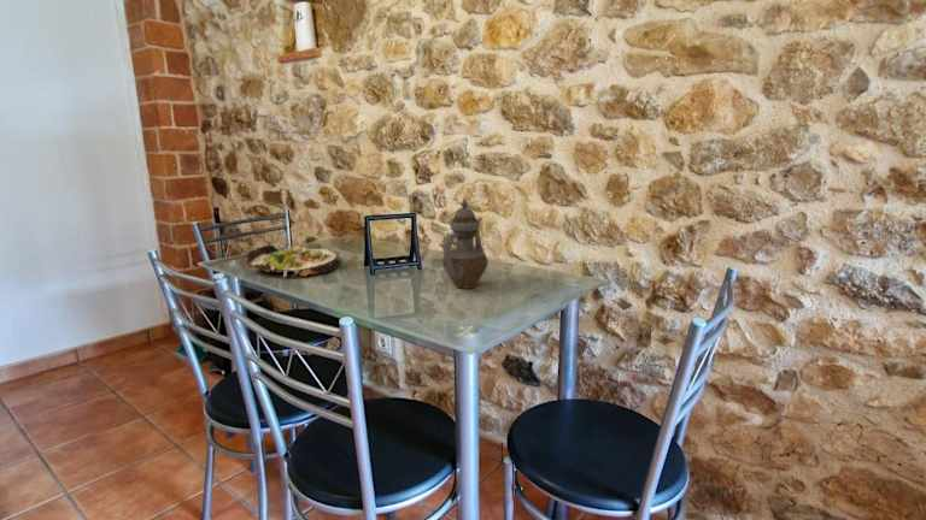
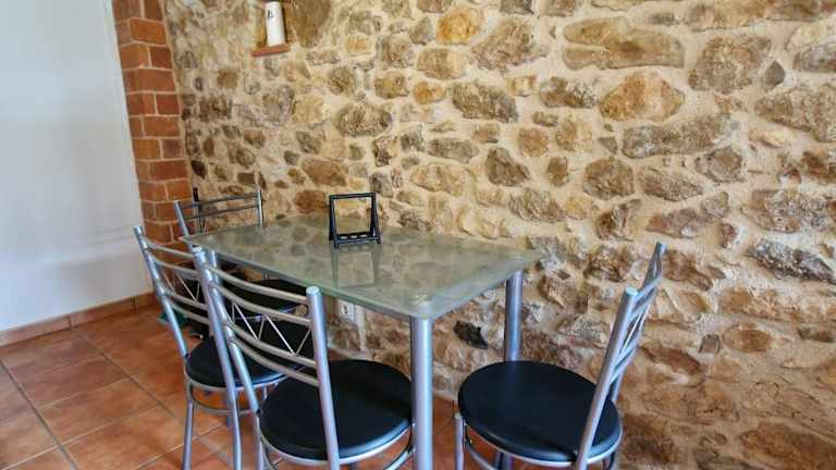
- teapot [441,196,490,290]
- salad plate [246,243,341,279]
